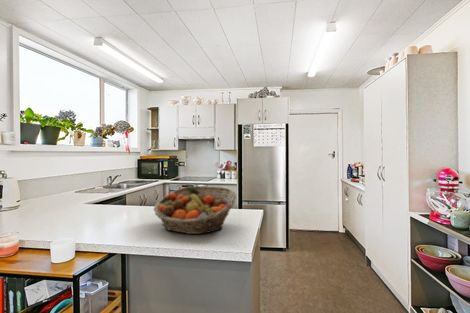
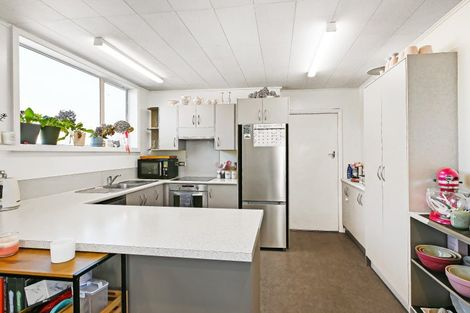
- fruit basket [152,185,237,235]
